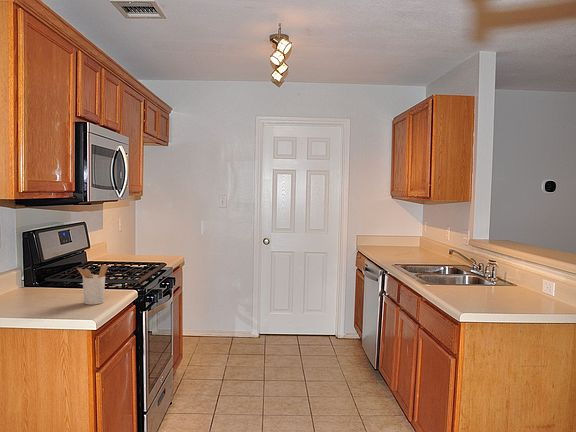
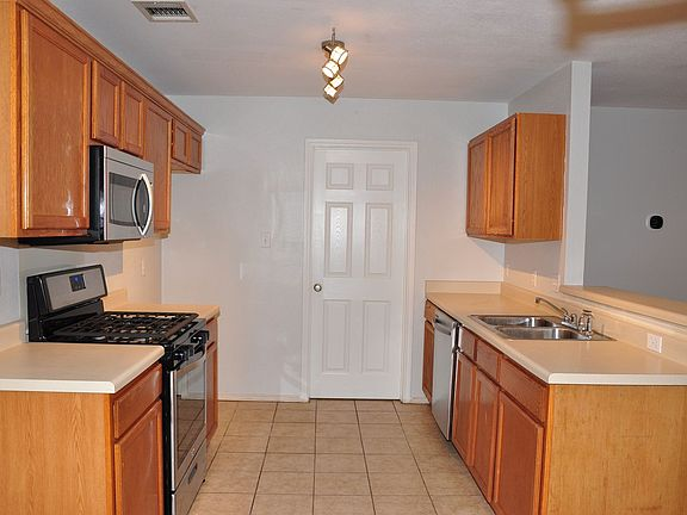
- utensil holder [76,264,108,306]
